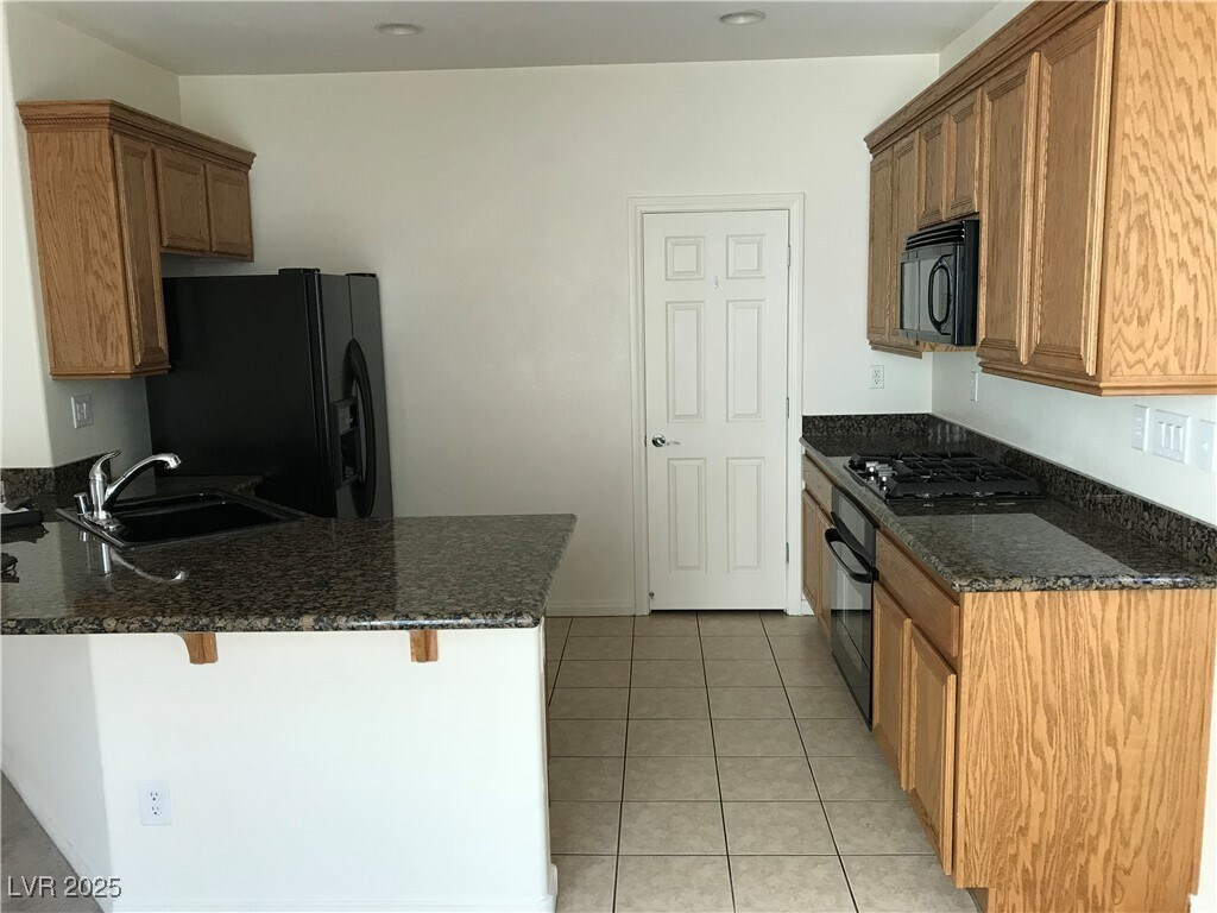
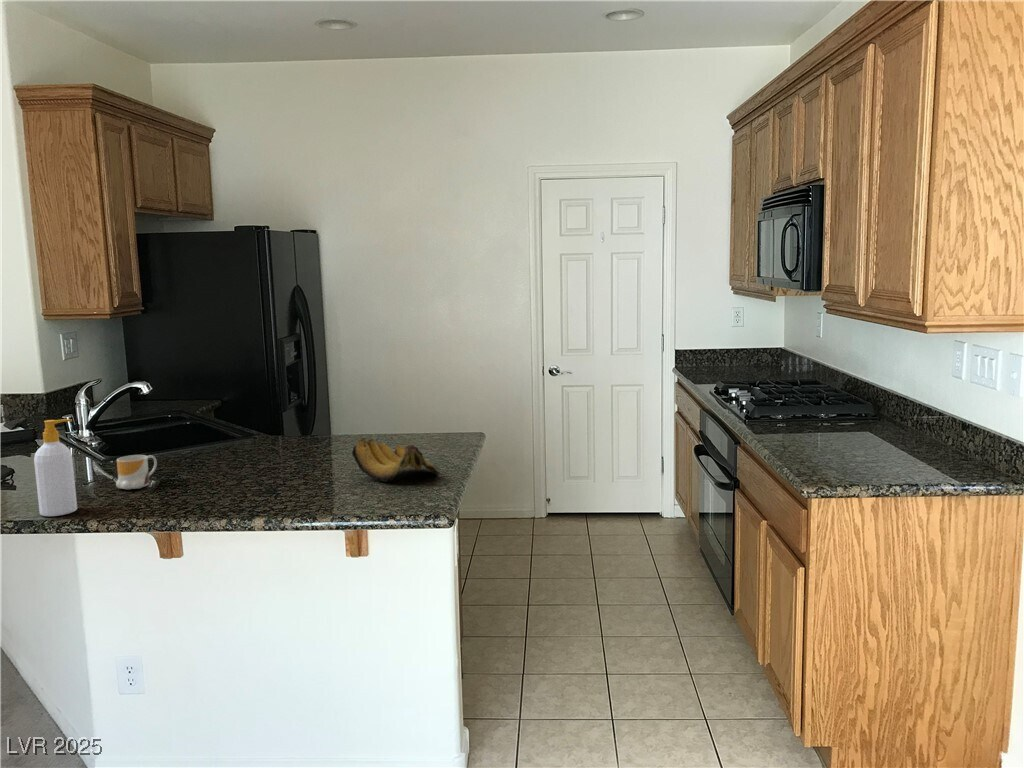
+ mug [115,454,158,491]
+ banana bunch [351,437,441,482]
+ soap bottle [33,418,78,517]
